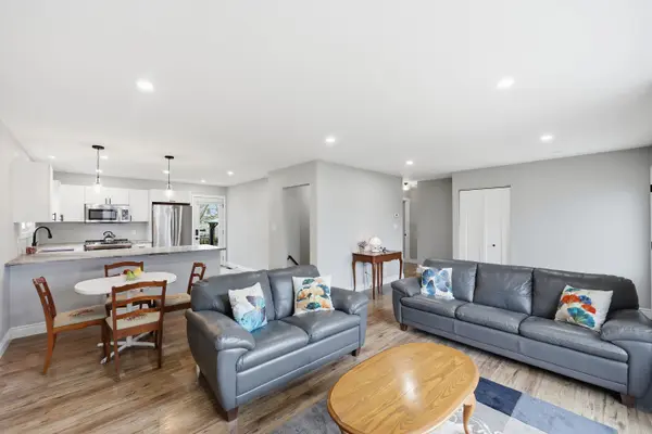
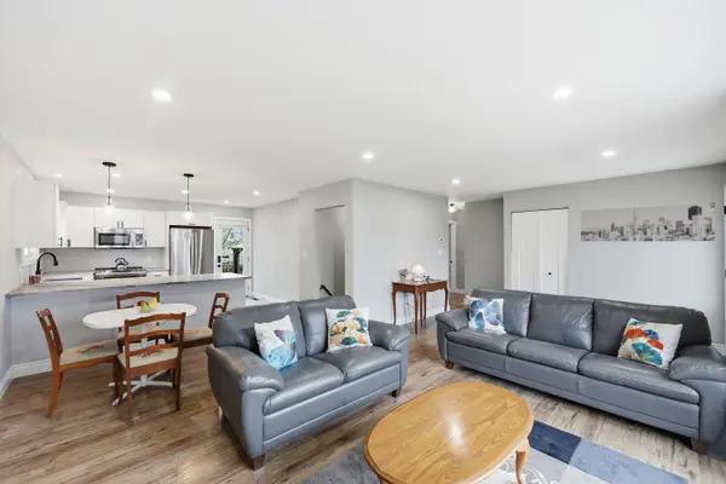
+ wall art [580,202,716,242]
